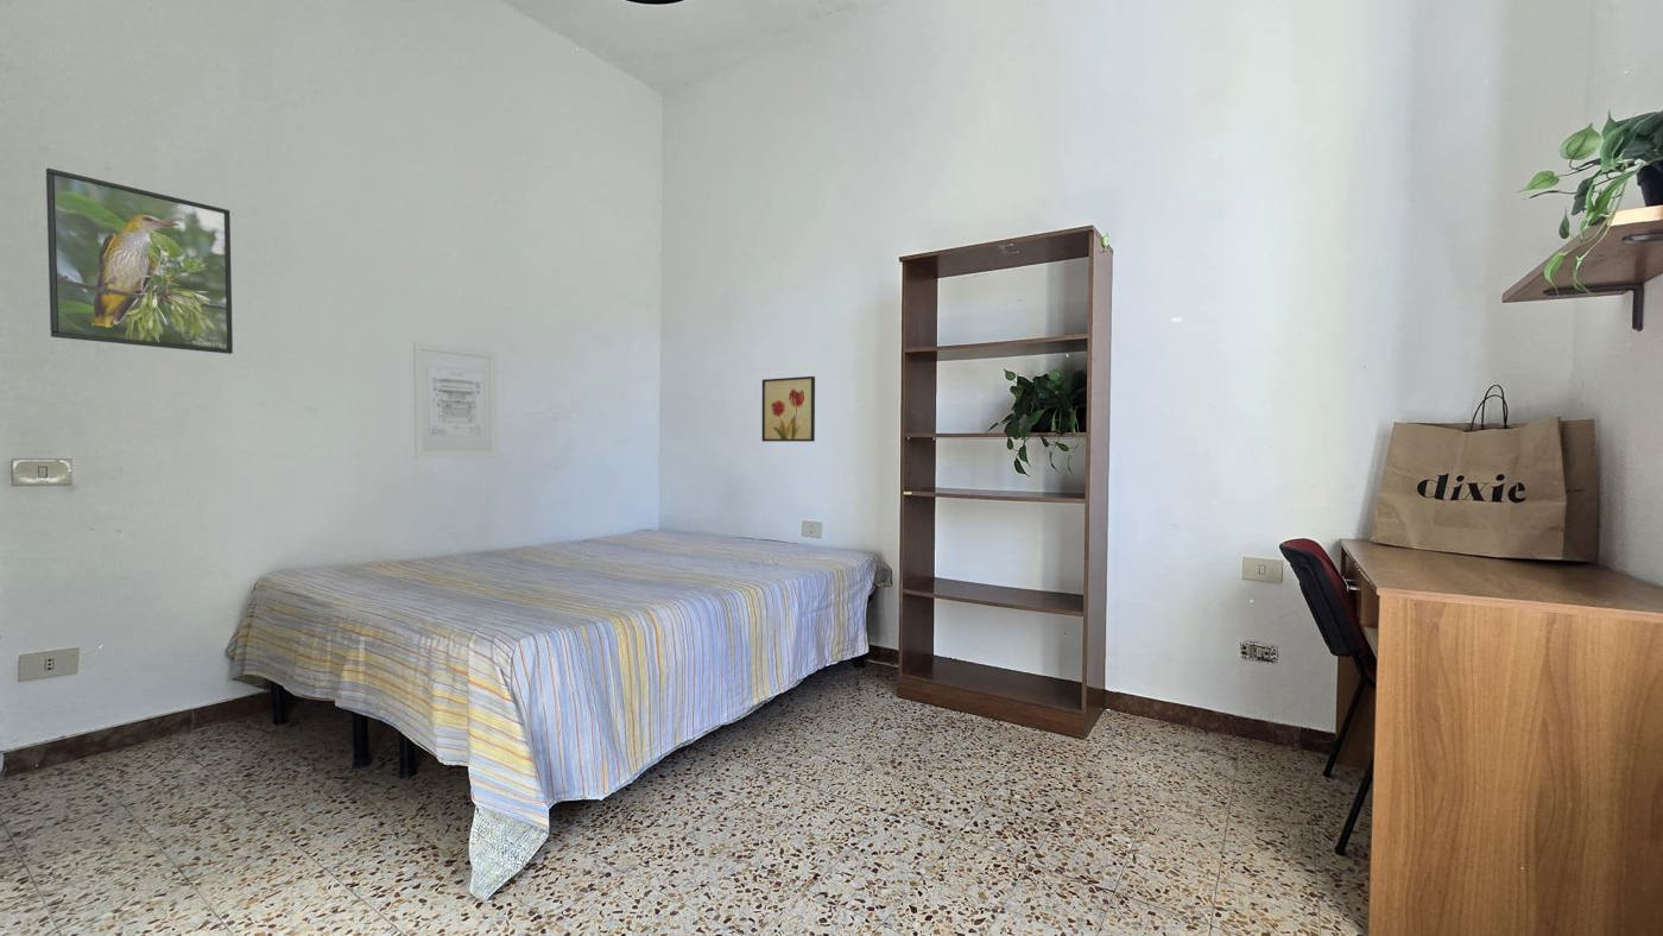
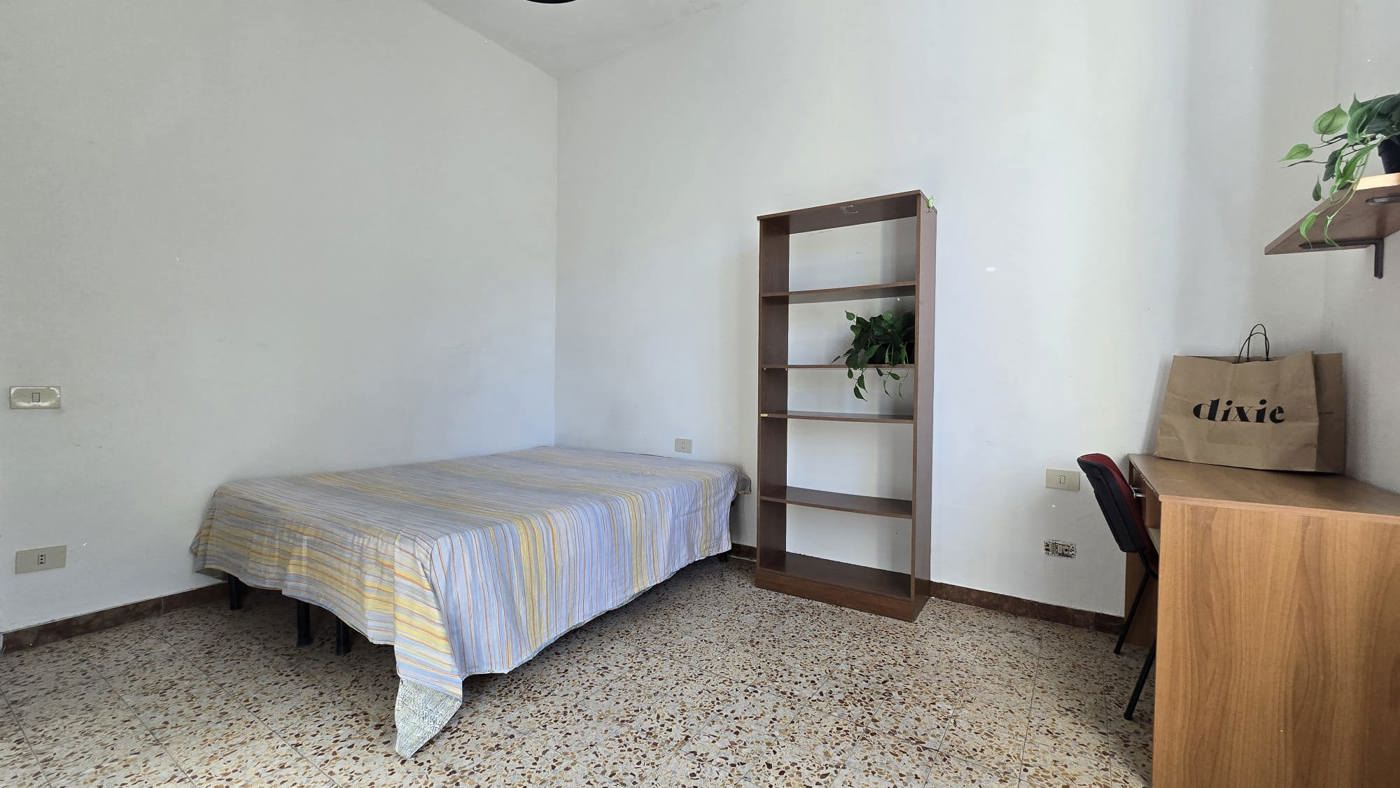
- wall art [761,375,816,443]
- wall art [412,341,498,458]
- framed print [45,167,234,355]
